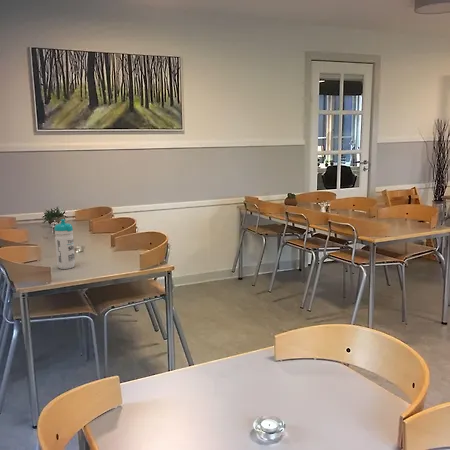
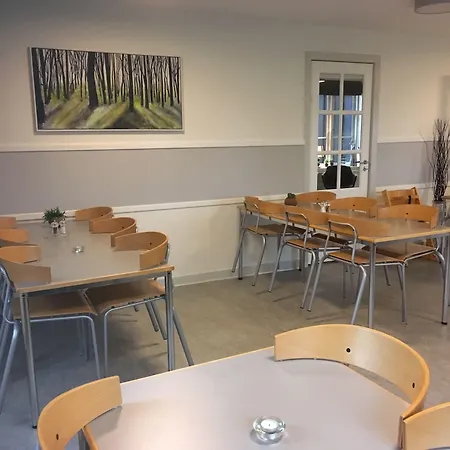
- water bottle [53,218,76,270]
